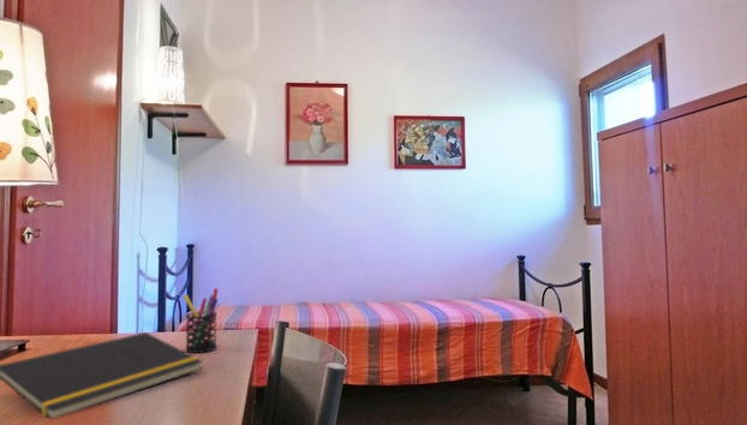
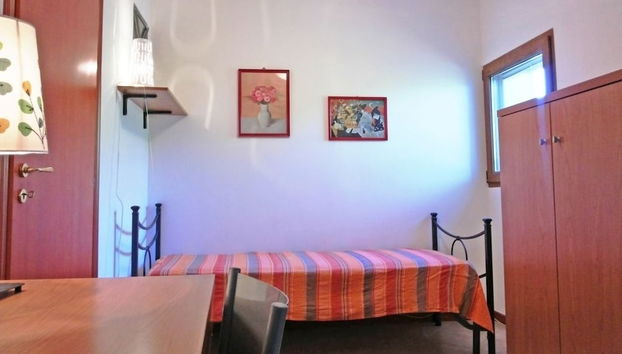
- notepad [0,331,204,420]
- pen holder [181,287,220,354]
